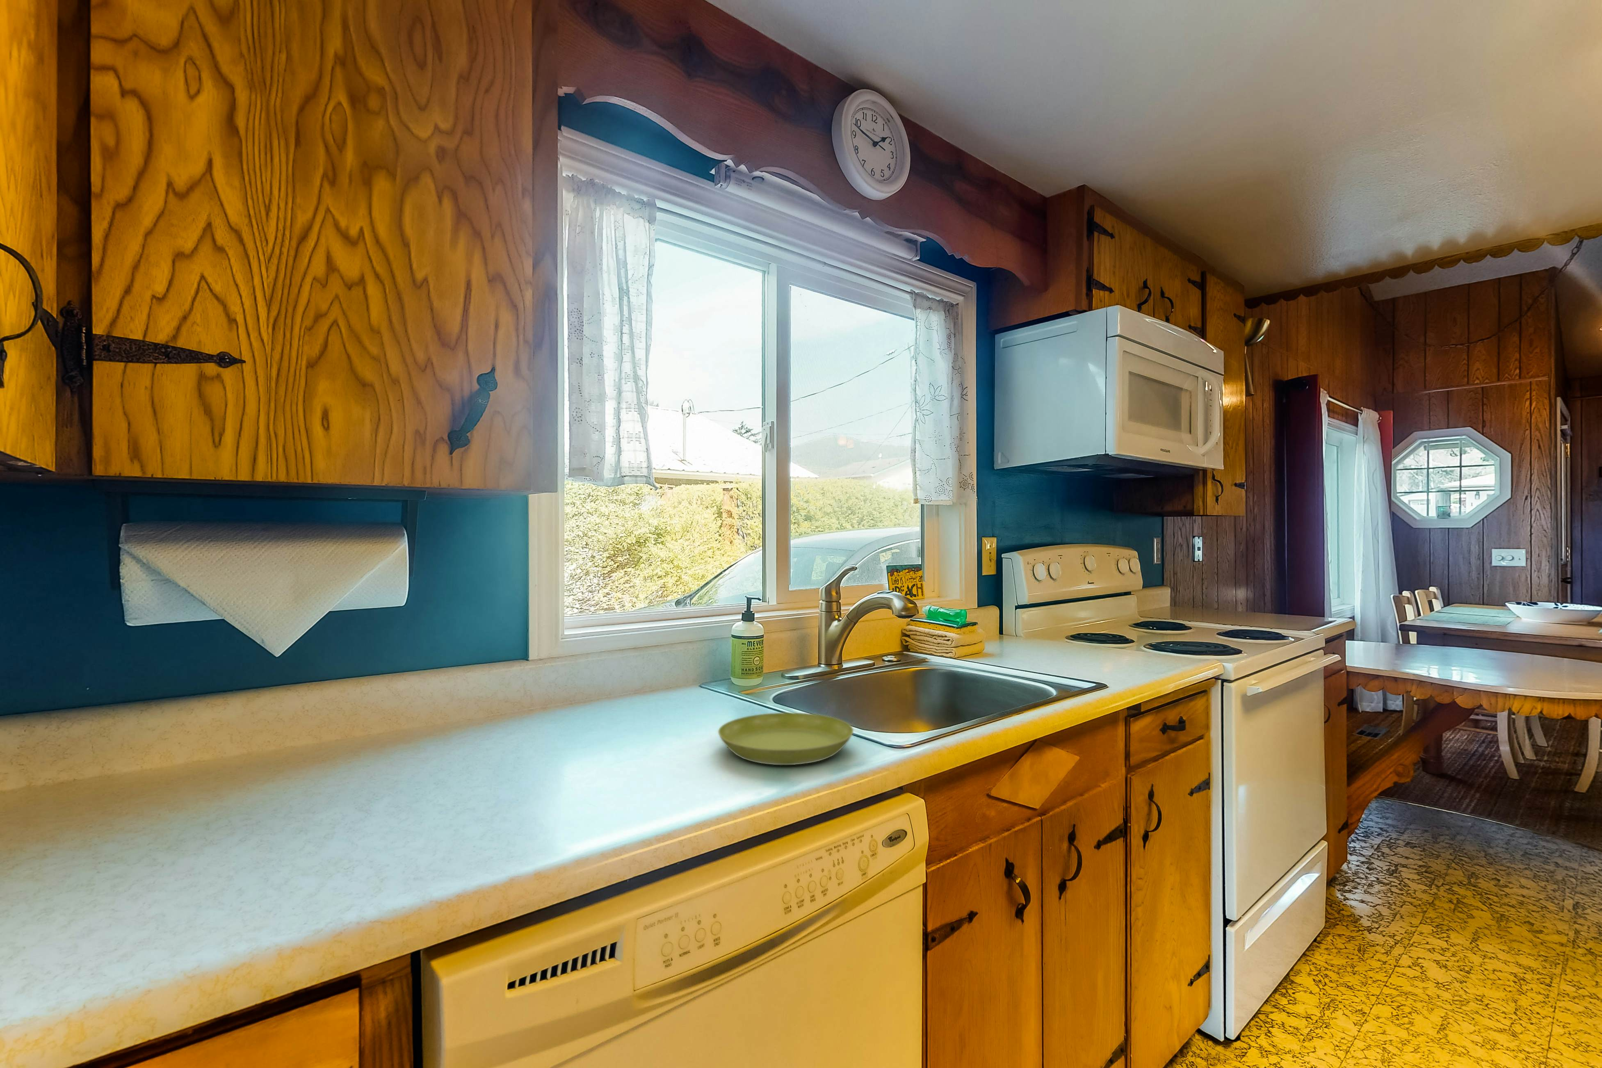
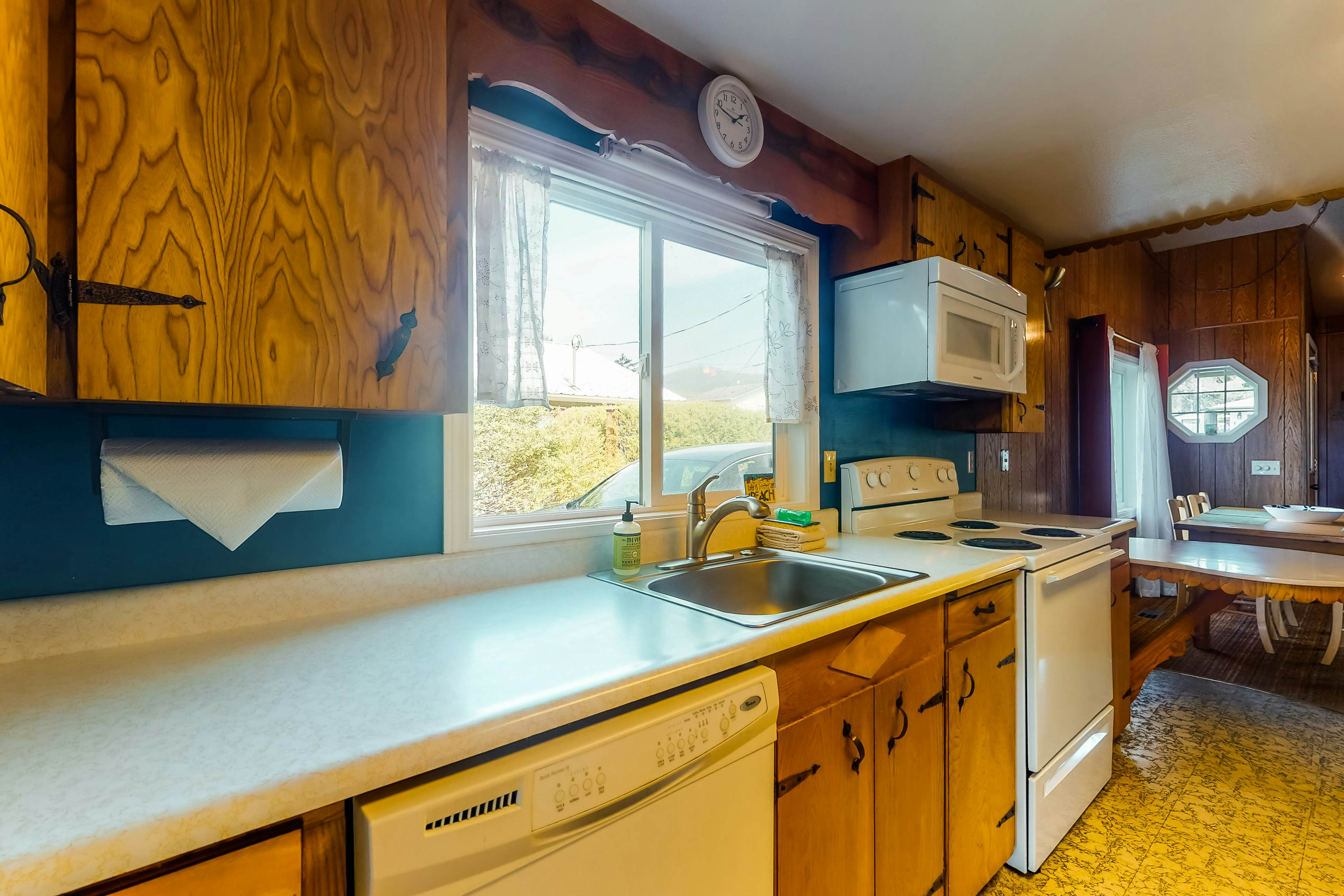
- saucer [718,712,853,765]
